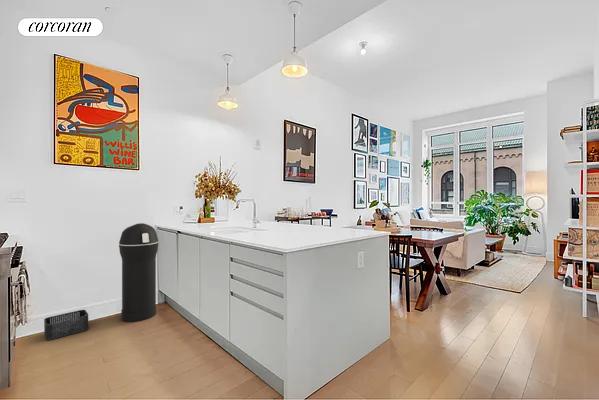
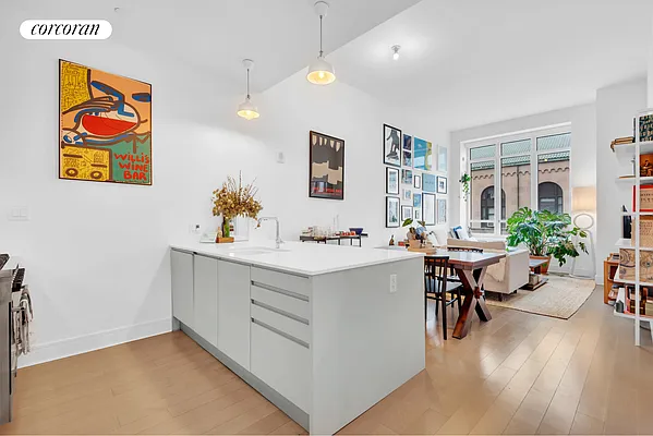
- storage bin [43,309,90,341]
- trash can [118,222,159,323]
